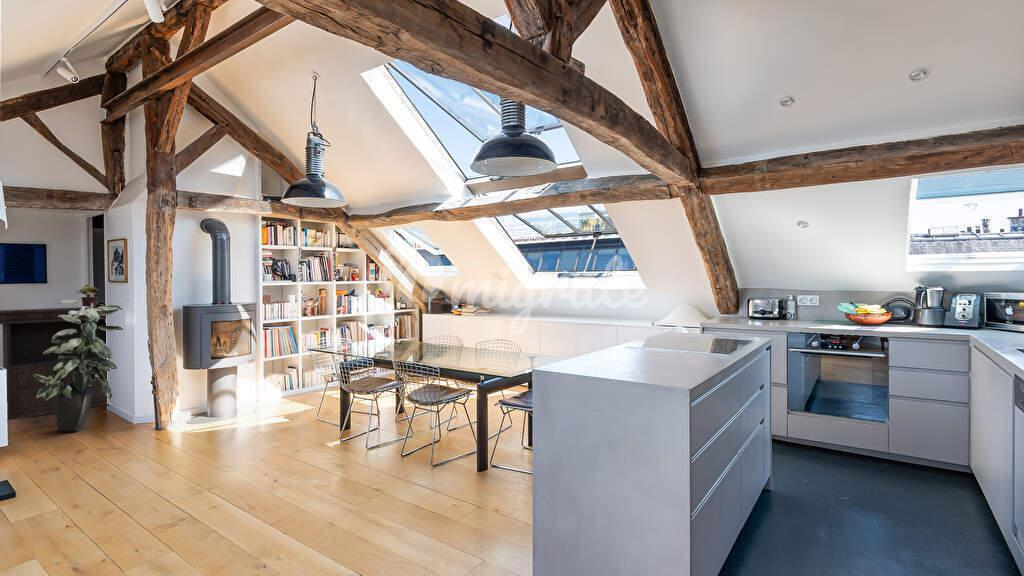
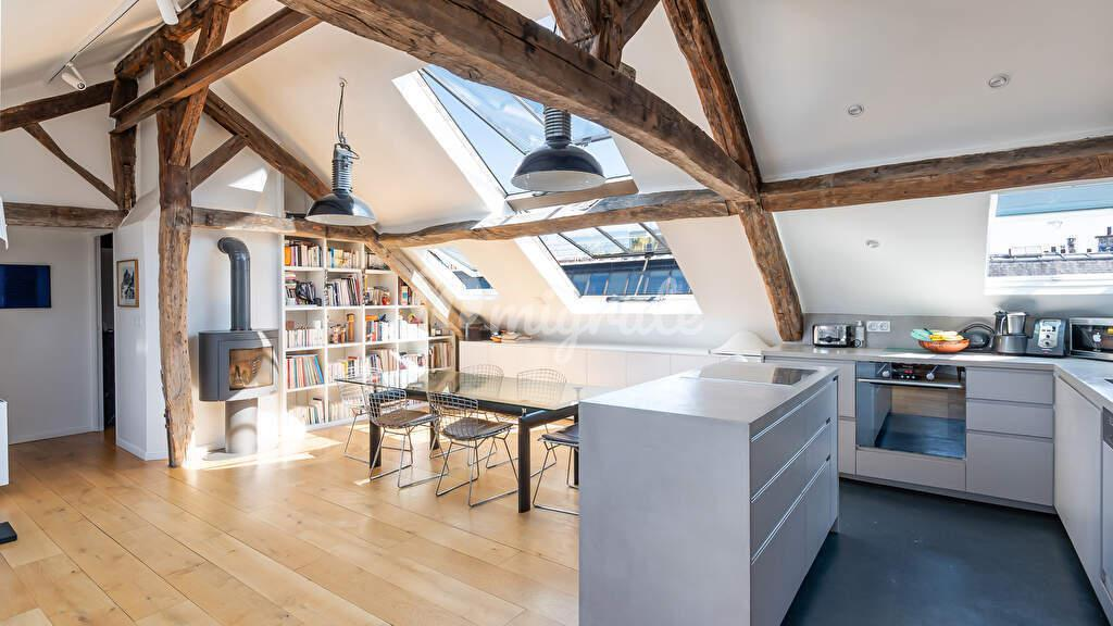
- console table [0,306,110,421]
- potted plant [75,284,100,307]
- indoor plant [33,299,123,432]
